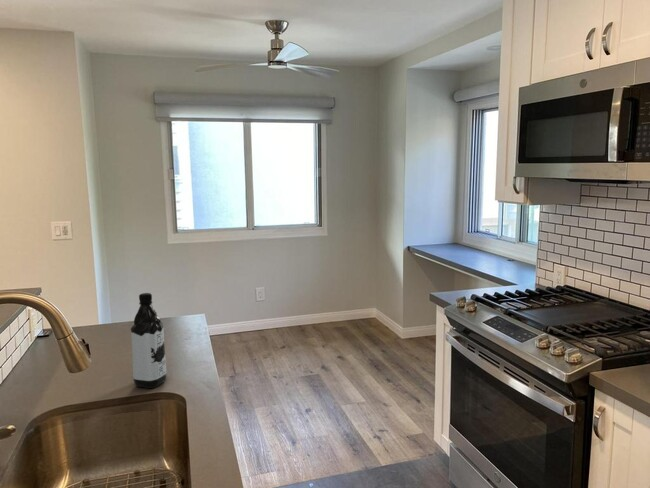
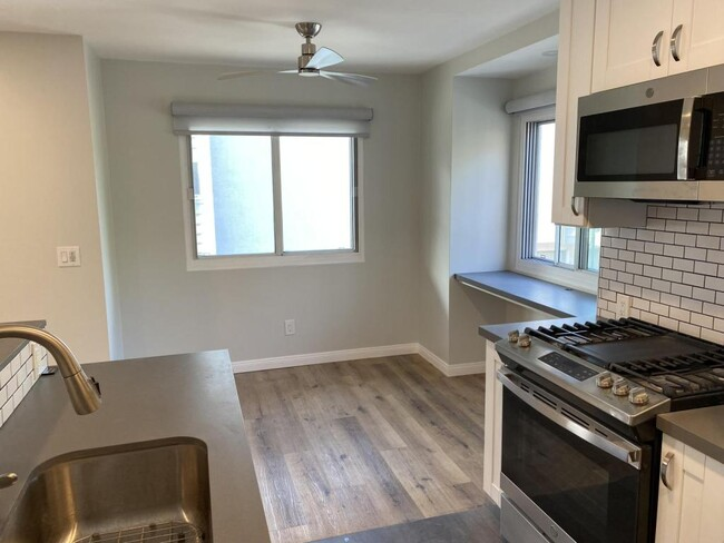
- water bottle [130,292,167,389]
